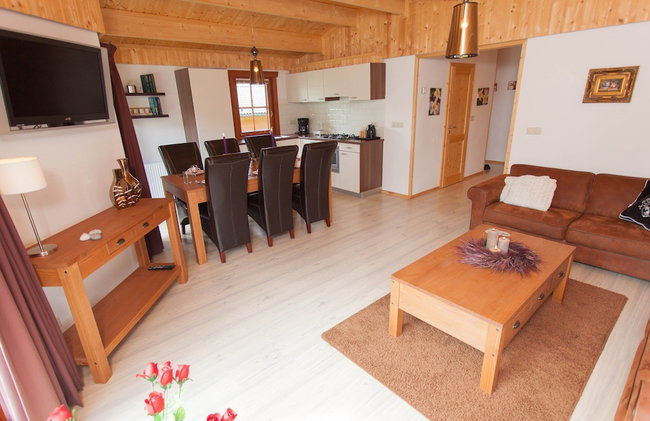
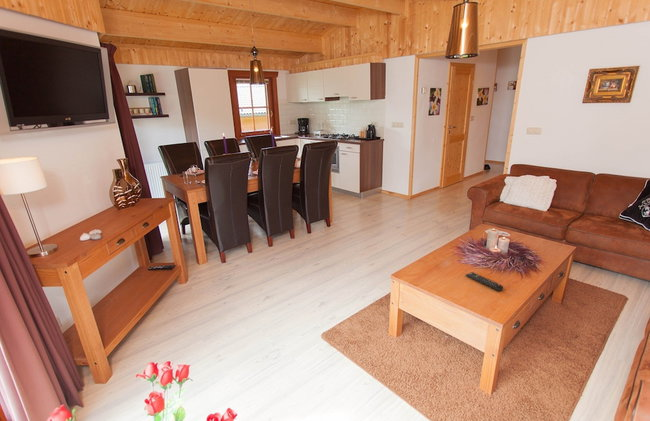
+ remote control [465,271,504,292]
